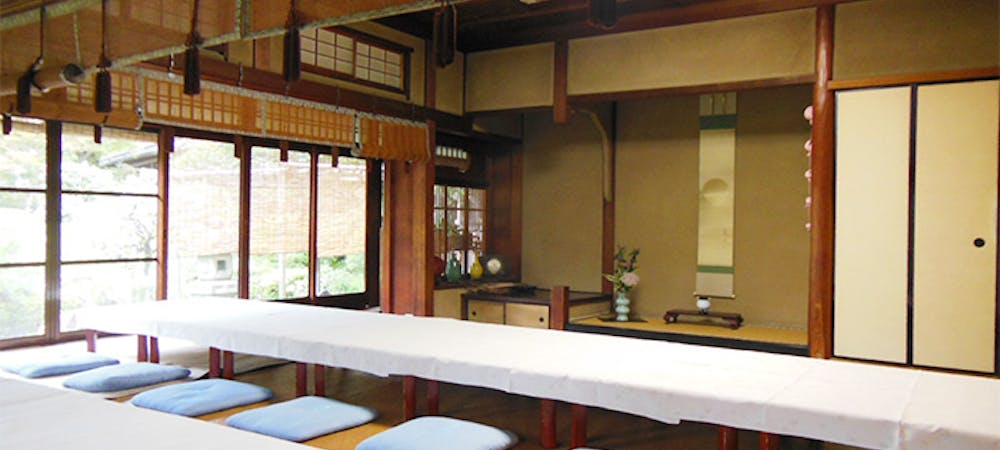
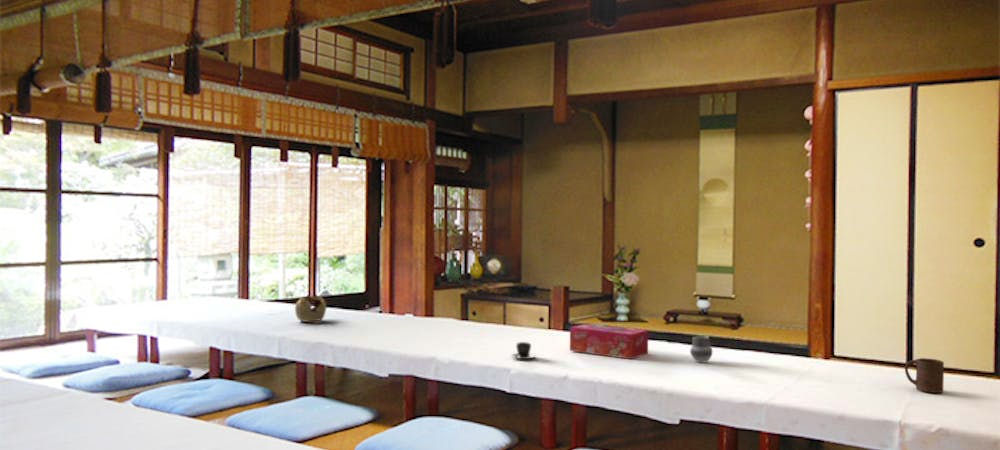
+ teacup [510,341,537,360]
+ tissue box [569,322,649,360]
+ teapot [294,295,327,323]
+ cup [689,334,713,364]
+ cup [904,357,945,394]
